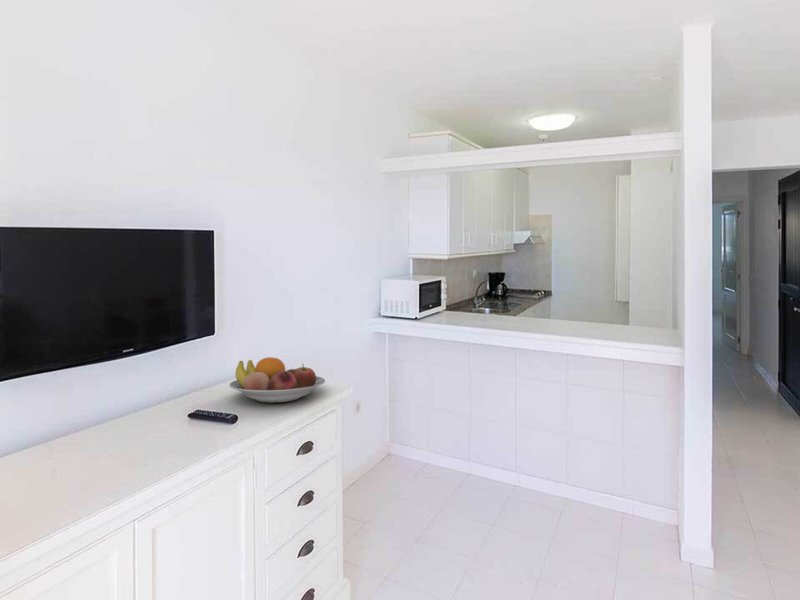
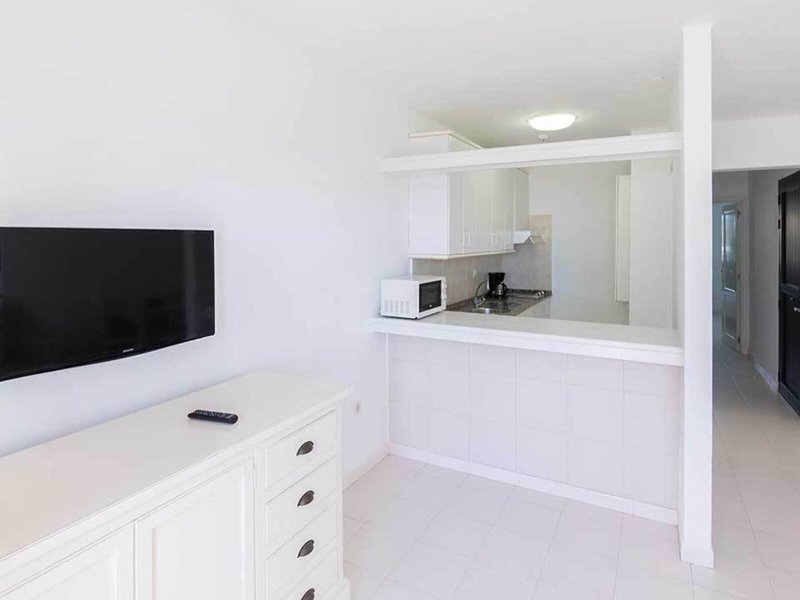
- fruit bowl [228,356,326,404]
